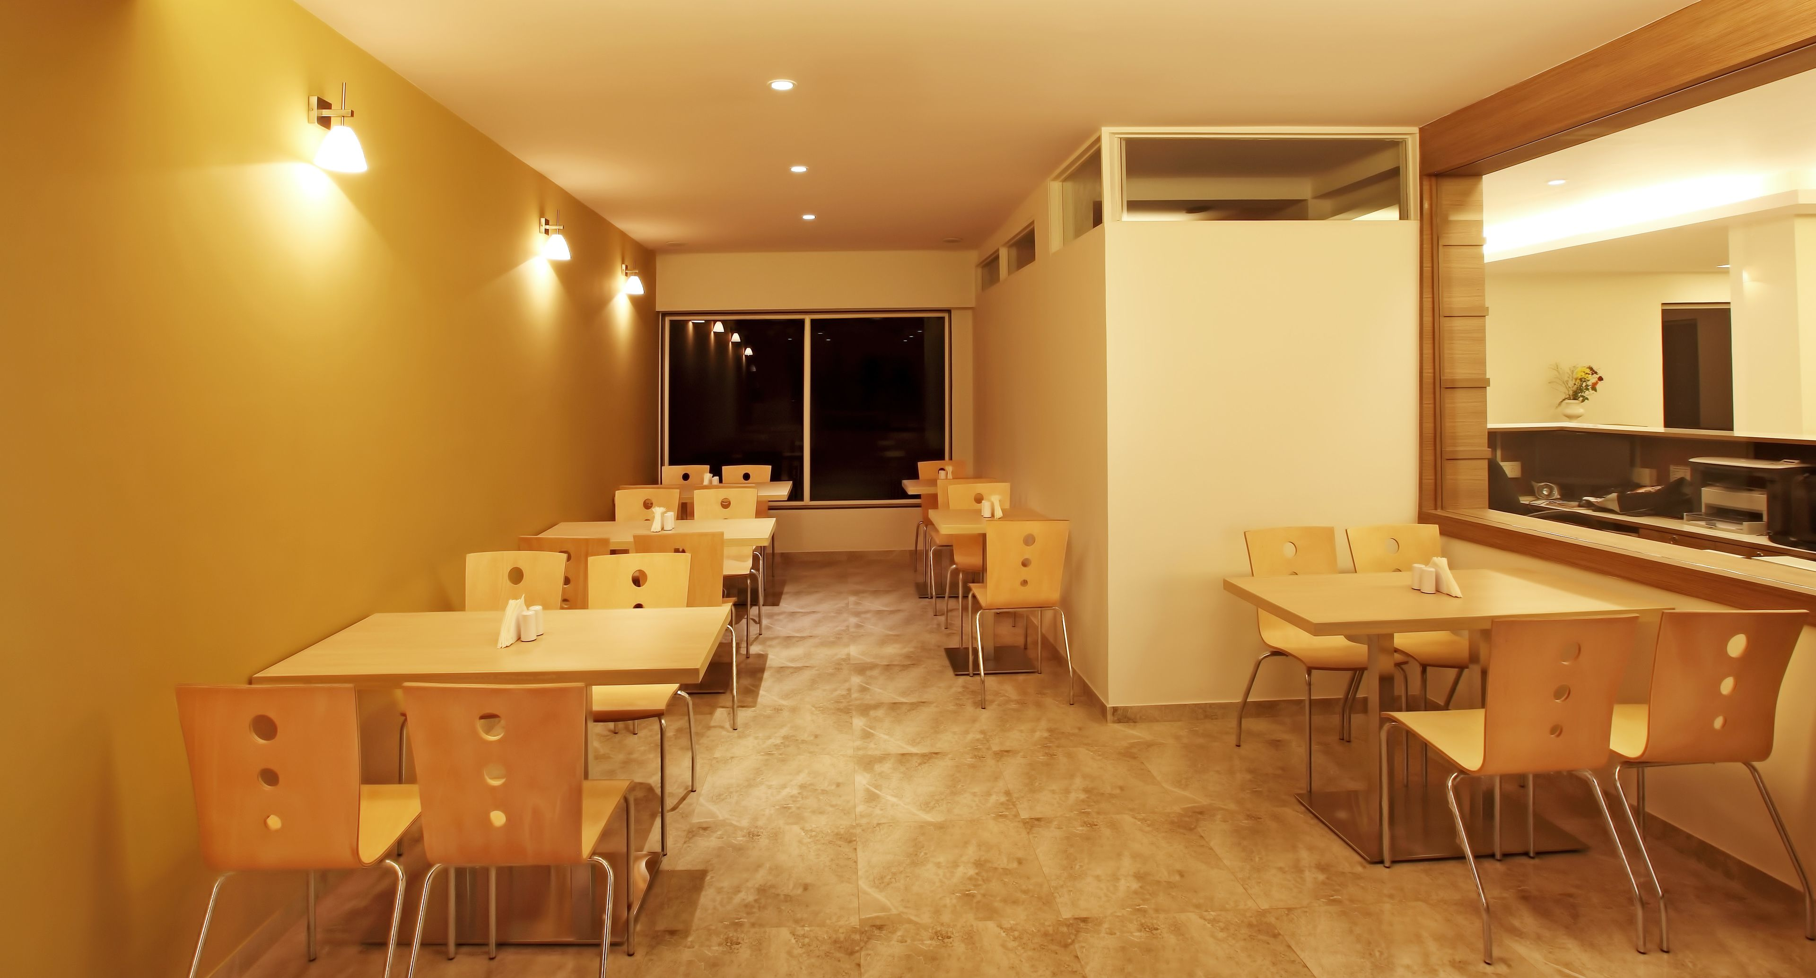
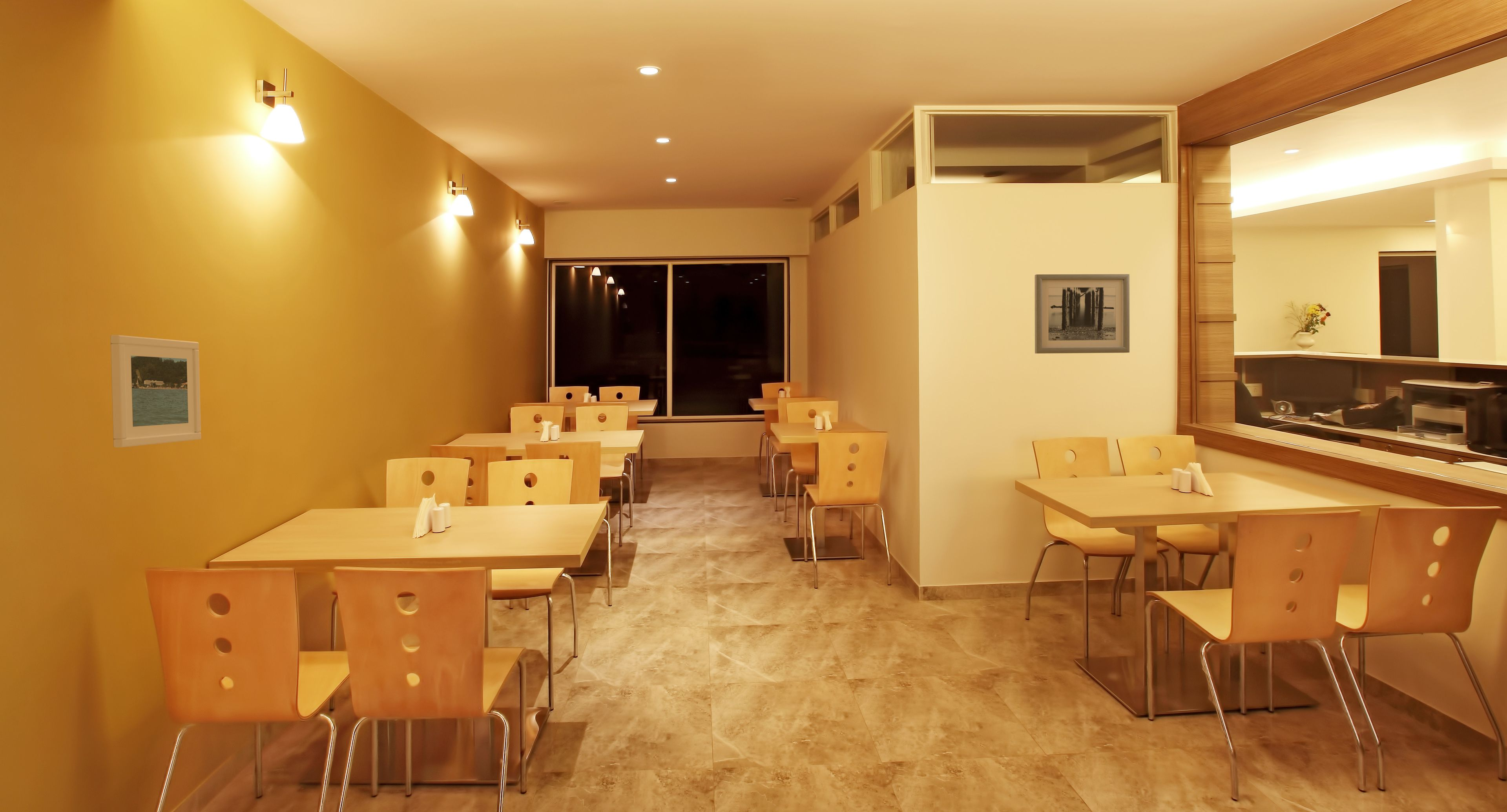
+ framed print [110,335,201,448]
+ wall art [1034,274,1130,354]
